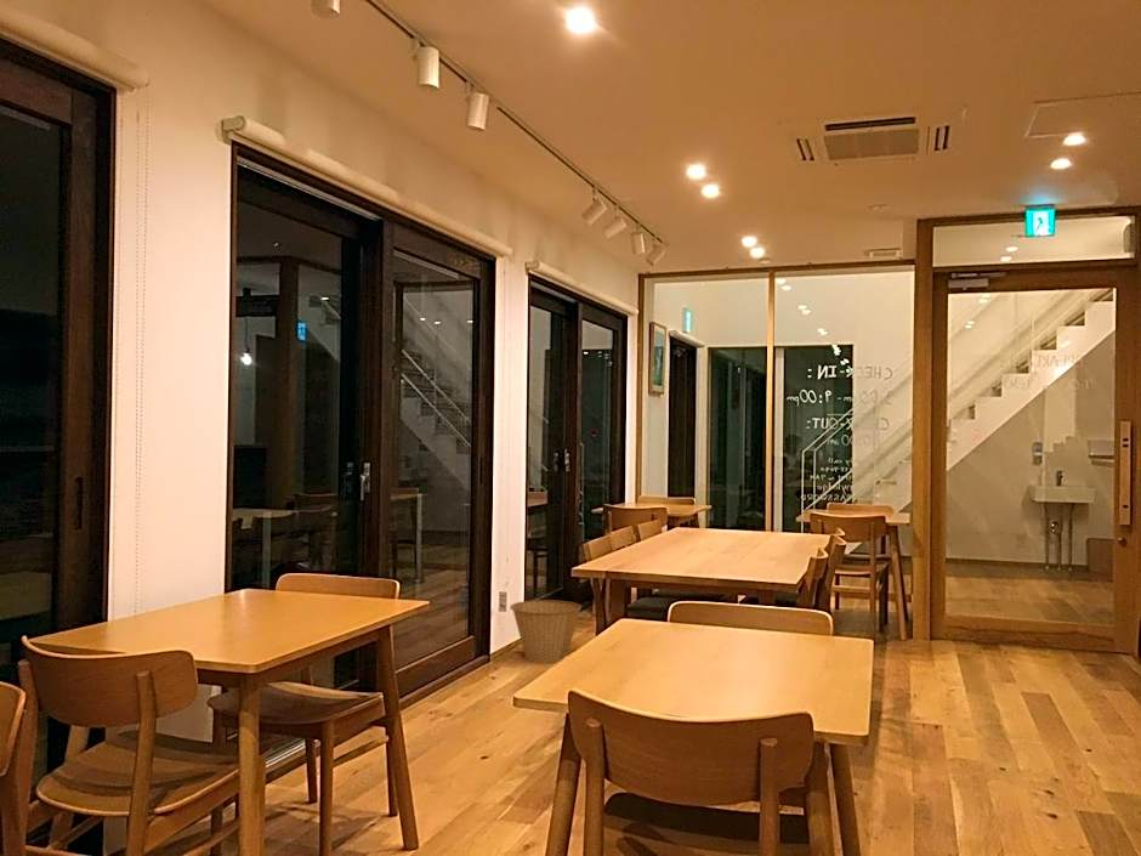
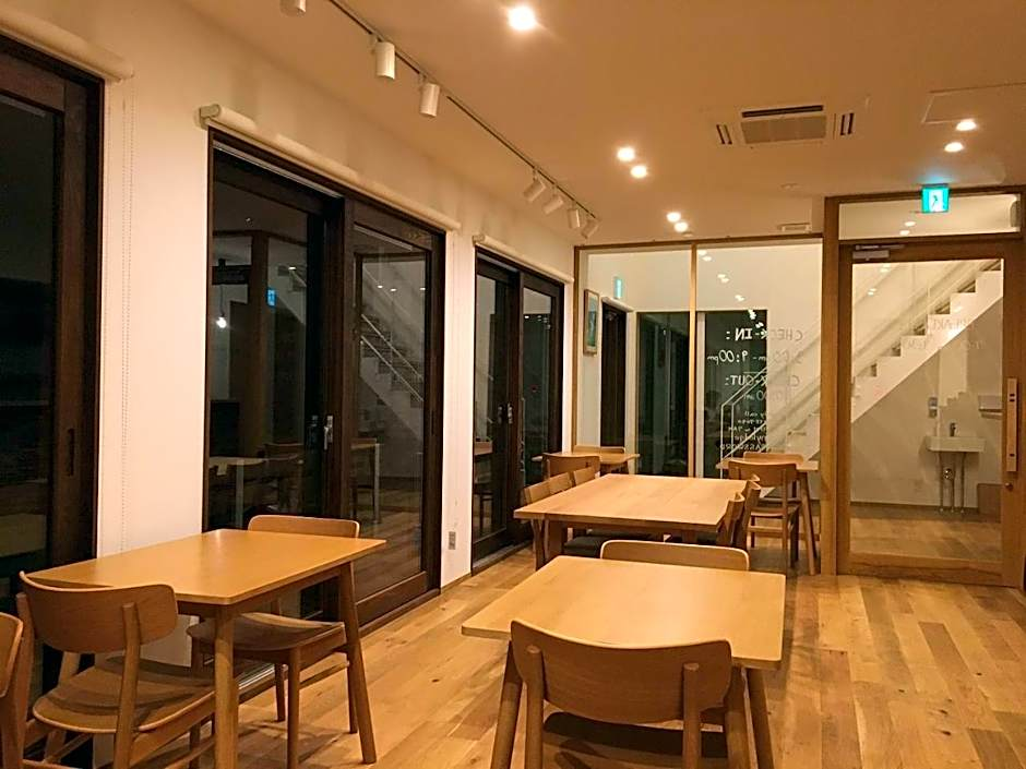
- basket [509,599,583,663]
